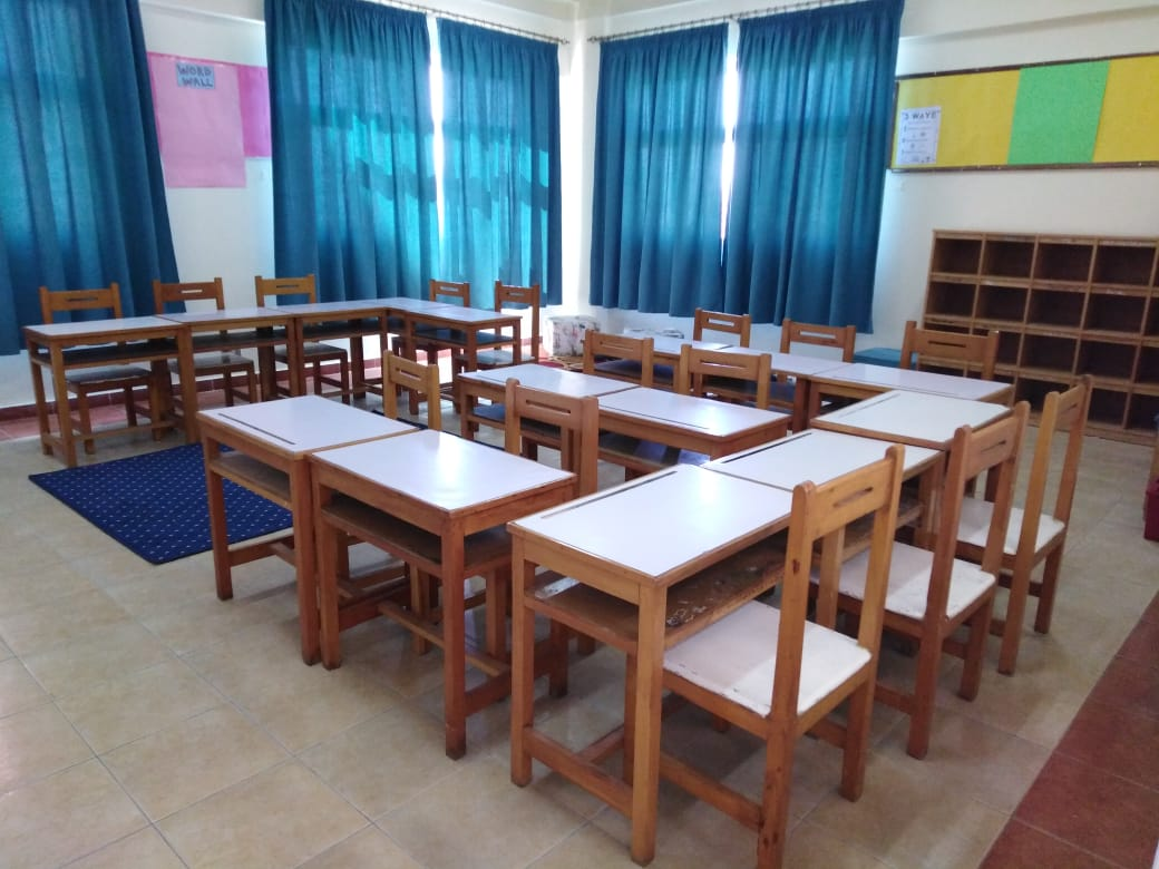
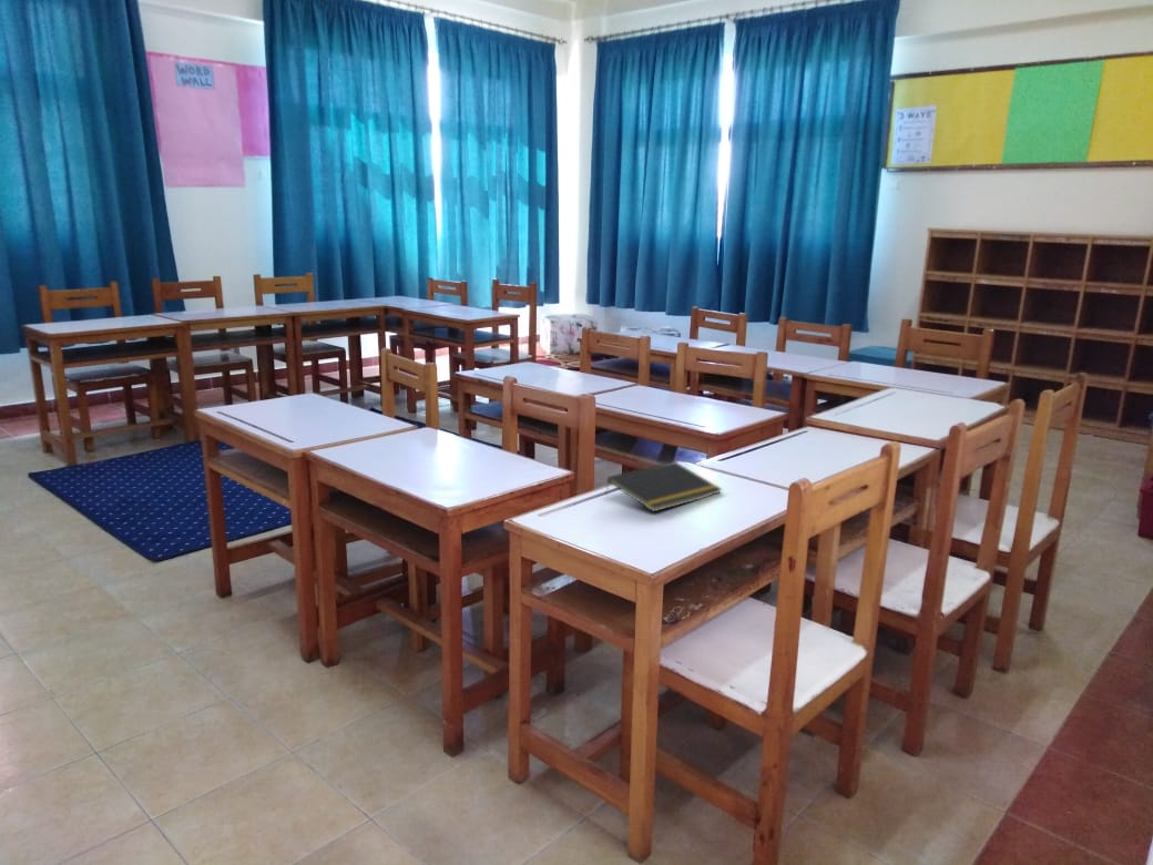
+ notepad [604,460,723,513]
